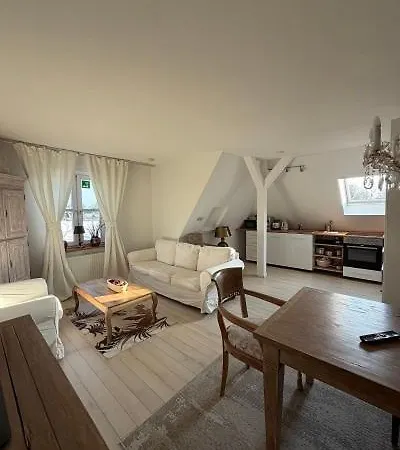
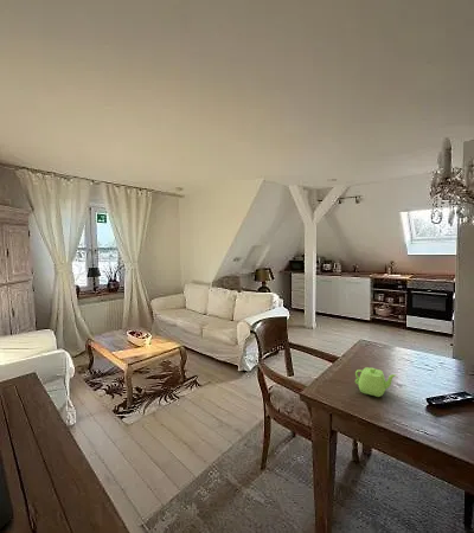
+ teapot [354,366,397,398]
